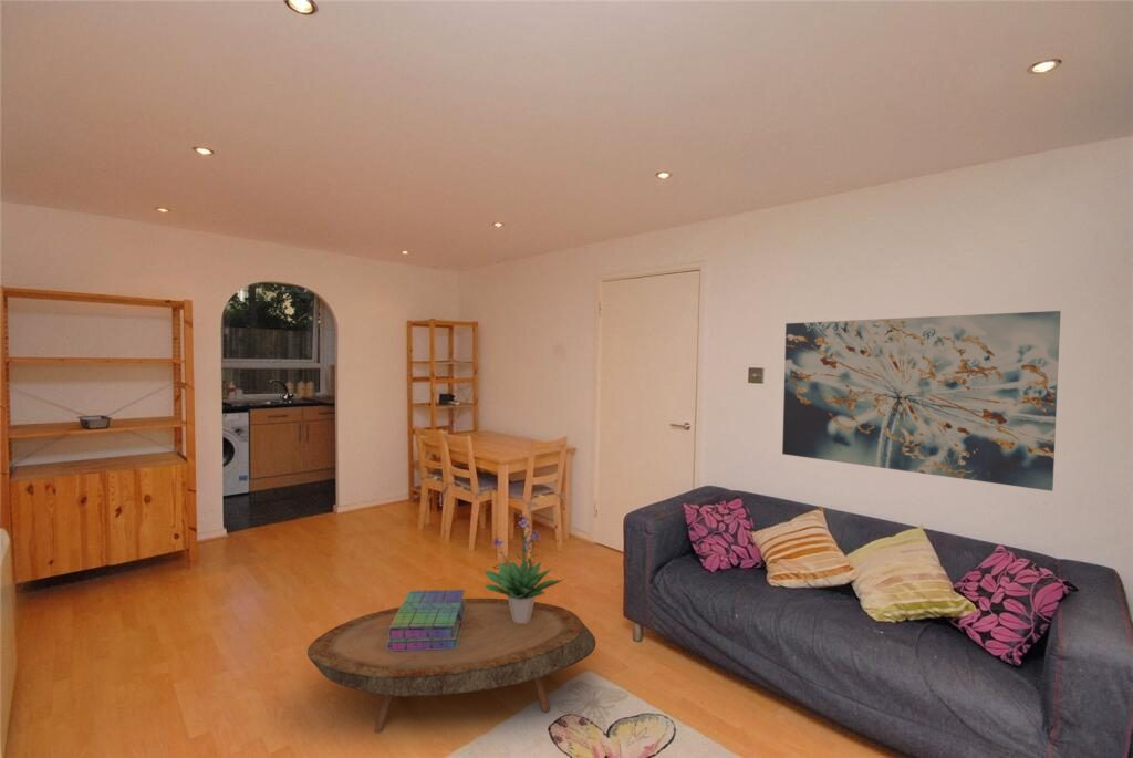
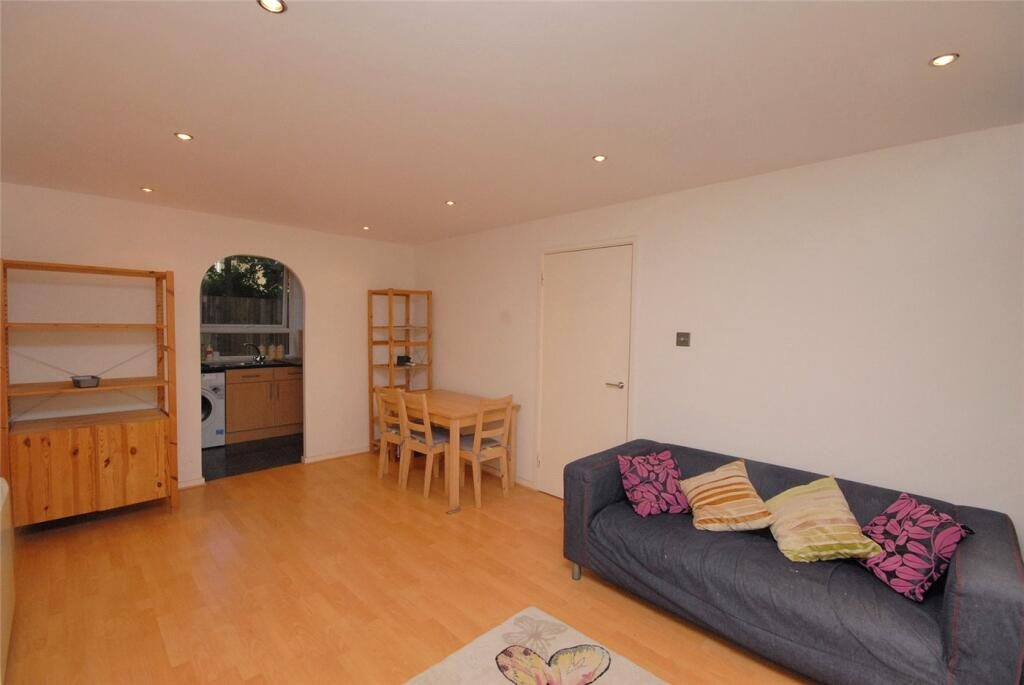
- coffee table [306,598,596,734]
- wall art [781,310,1062,492]
- stack of books [386,589,466,652]
- potted plant [484,513,565,623]
